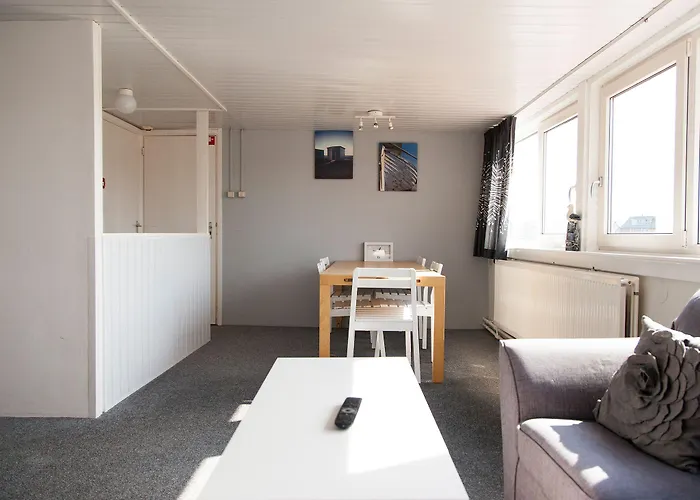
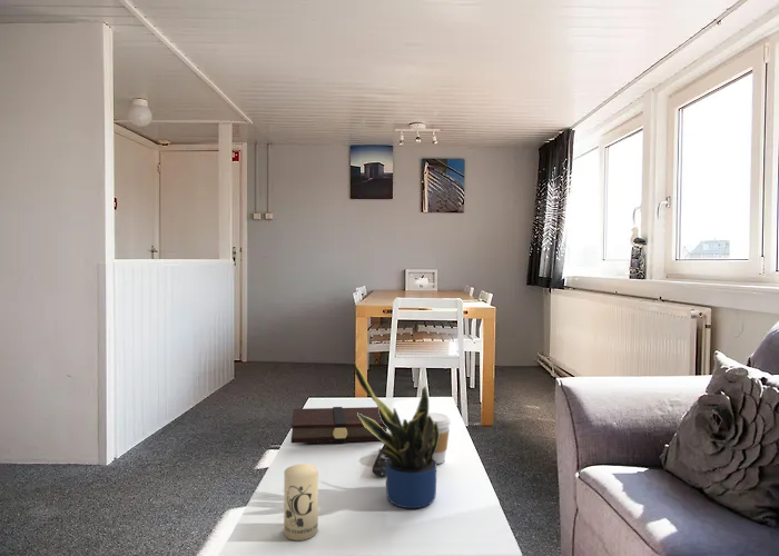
+ coffee cup [427,411,452,465]
+ candle [283,463,319,542]
+ book [290,406,388,445]
+ potted plant [352,360,440,509]
